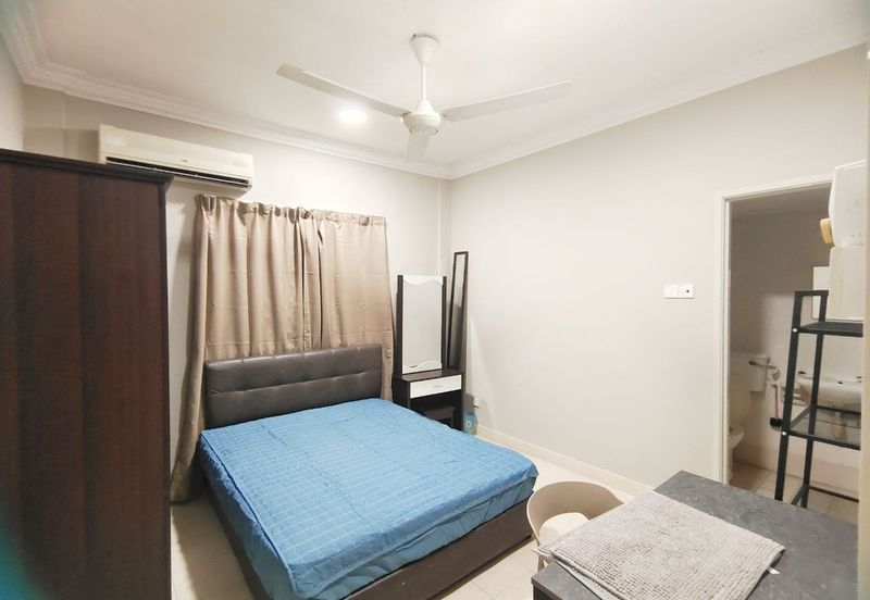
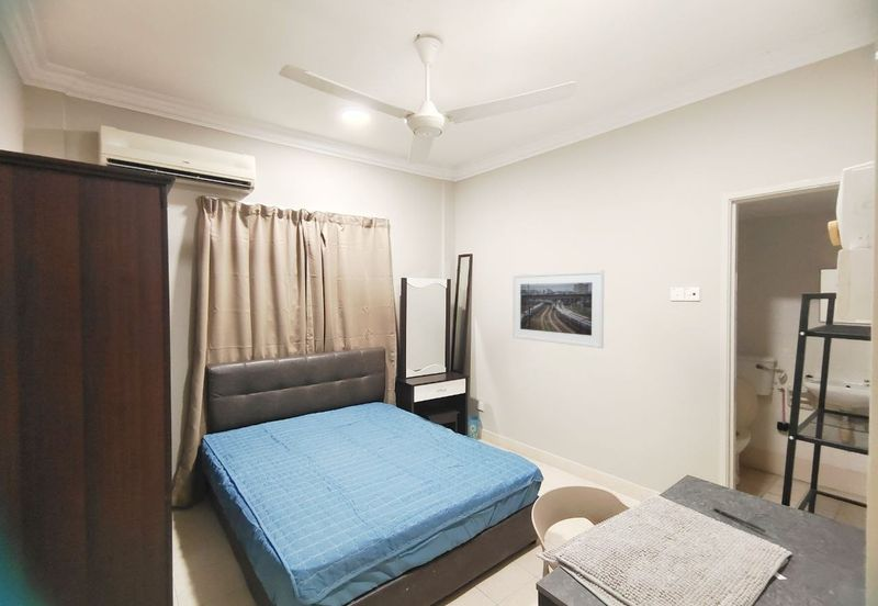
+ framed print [511,269,605,349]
+ pen [712,507,766,534]
